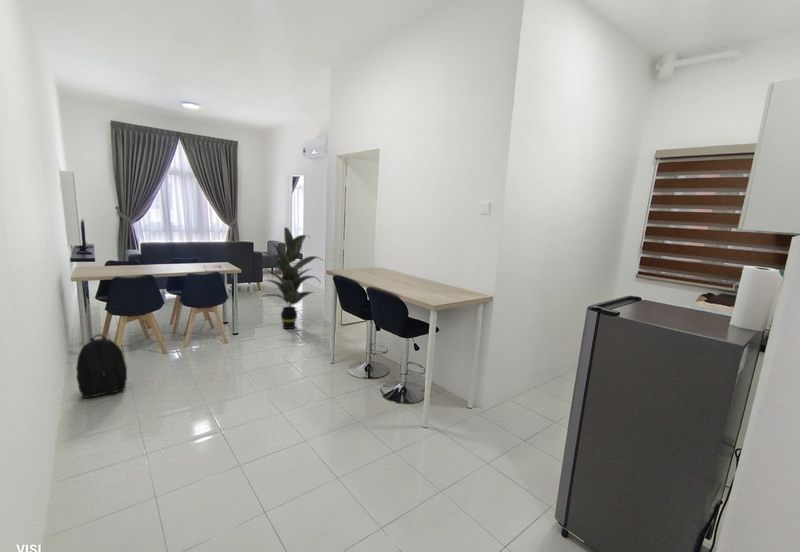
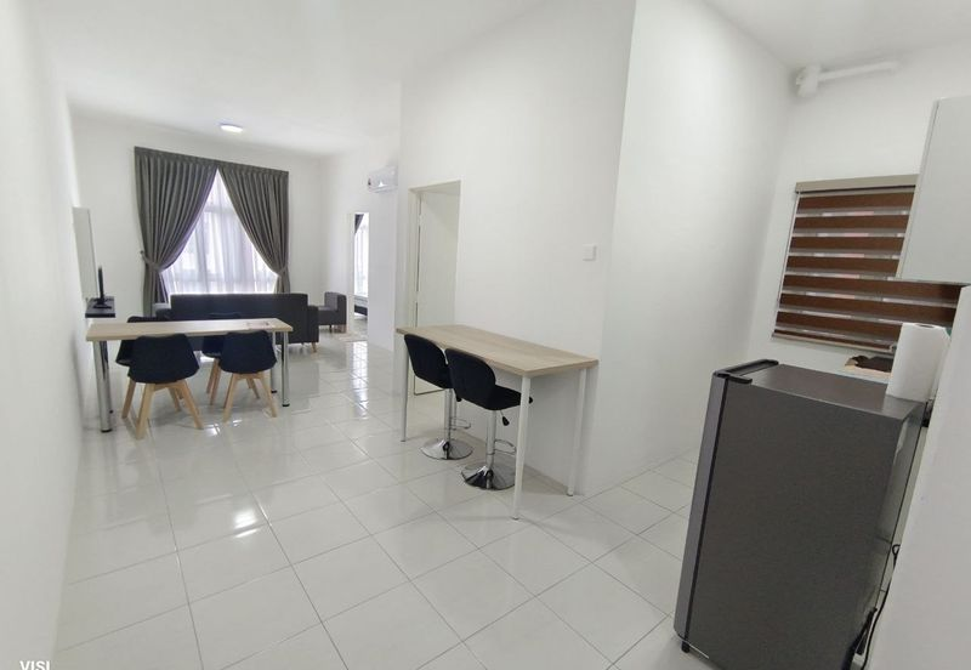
- backpack [75,333,128,399]
- indoor plant [258,226,323,330]
